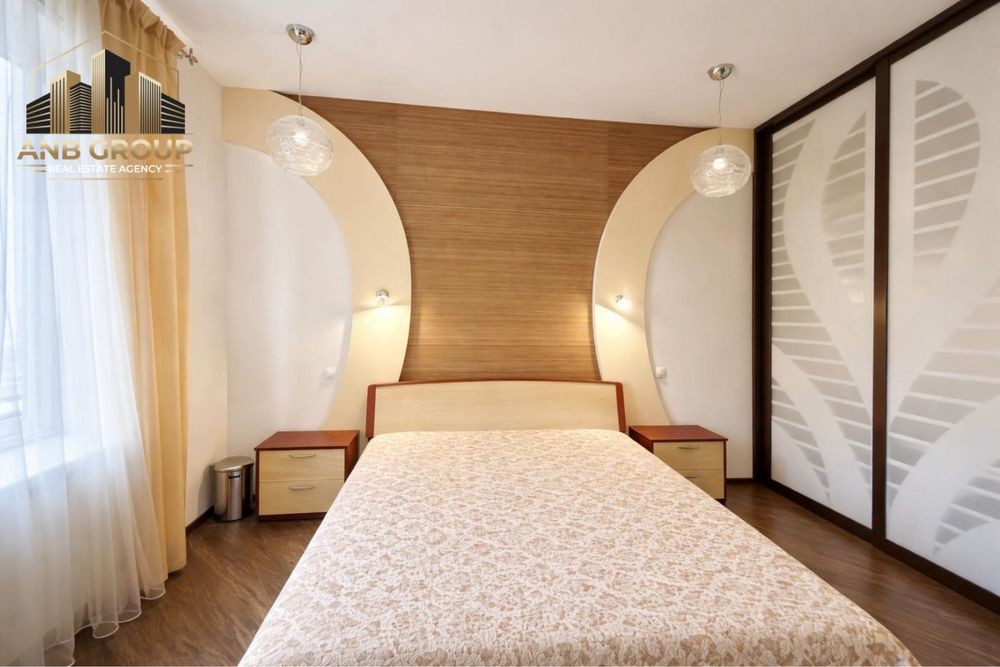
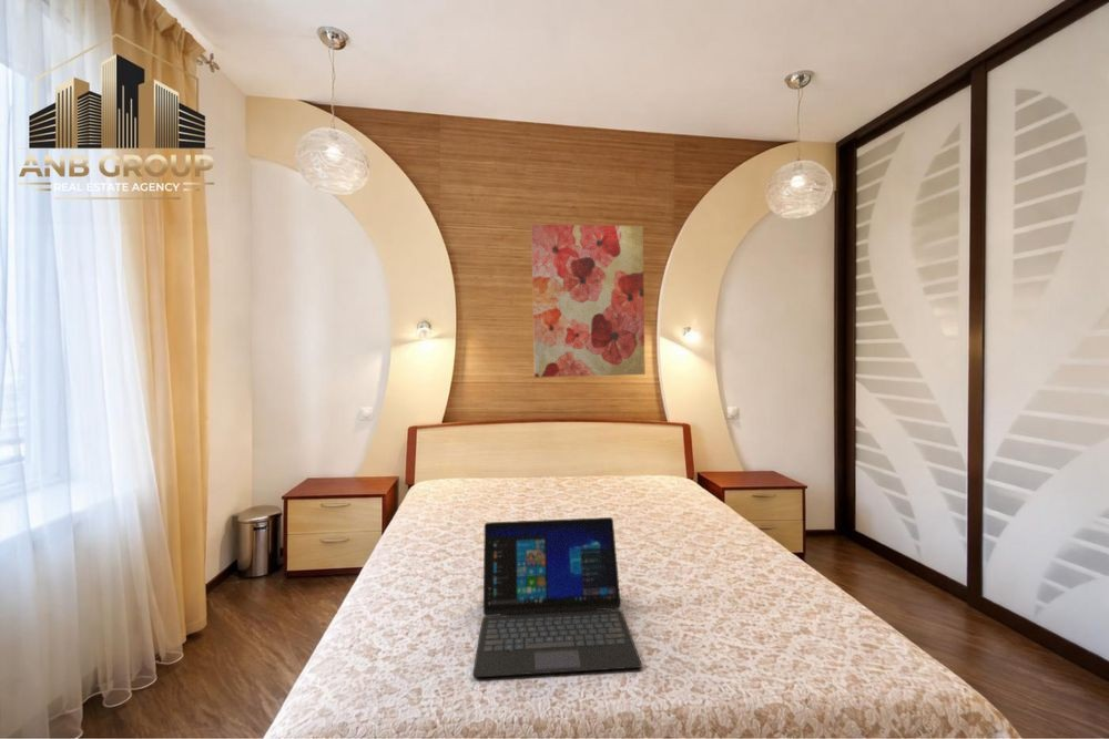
+ wall art [530,224,647,379]
+ laptop [471,516,643,679]
